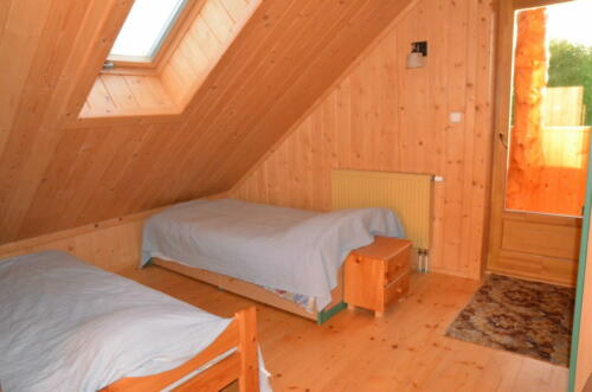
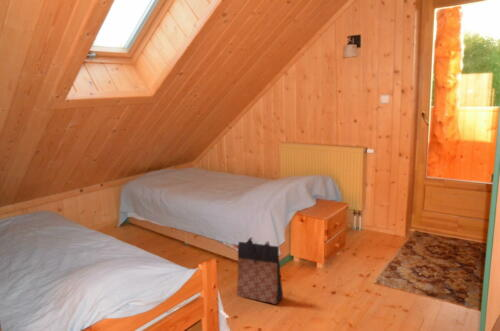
+ bag [236,237,284,305]
